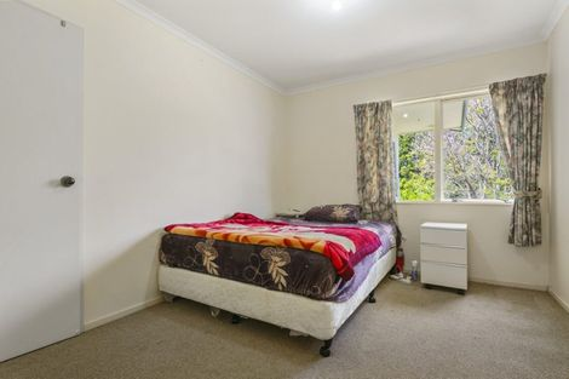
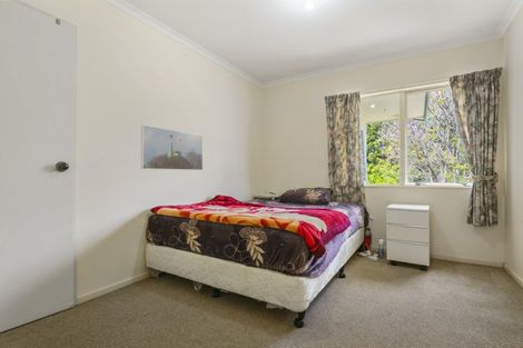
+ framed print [140,123,204,171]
